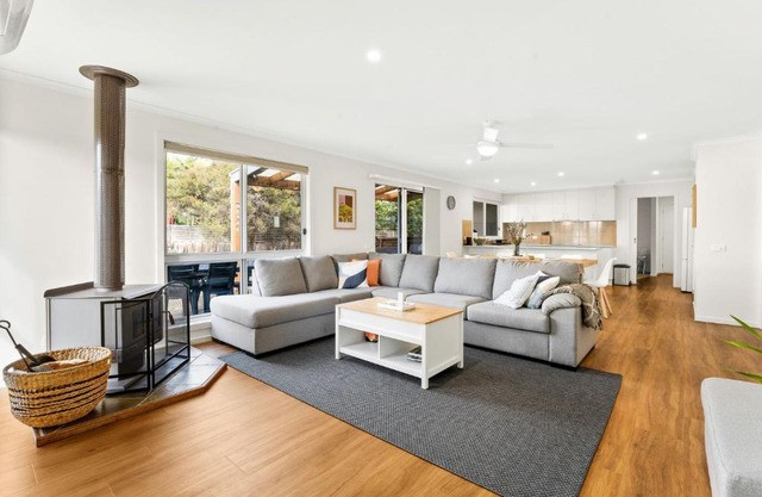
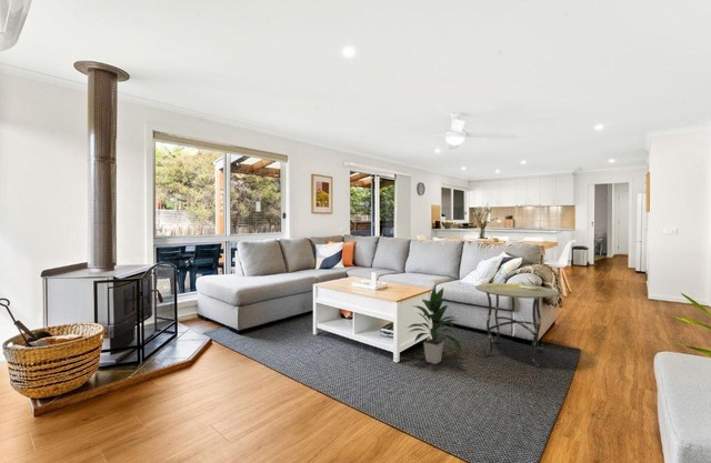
+ indoor plant [405,286,463,365]
+ side table [474,282,559,366]
